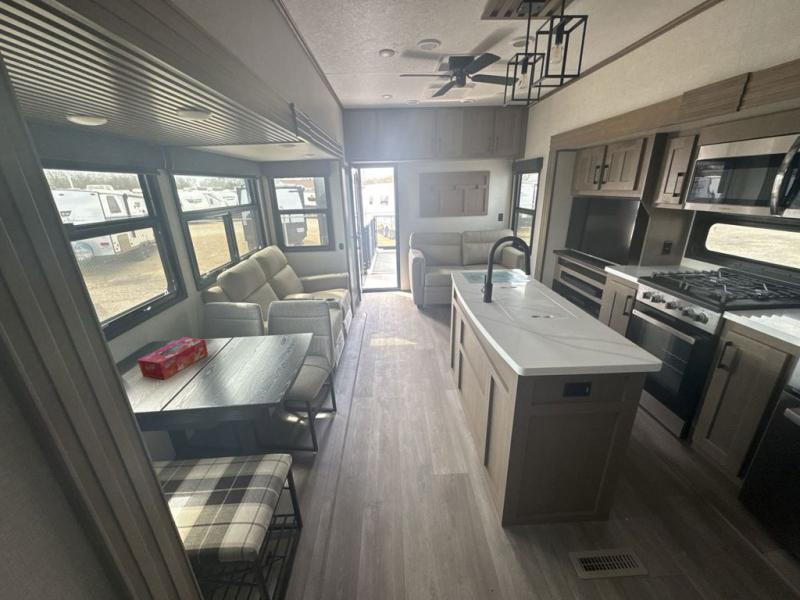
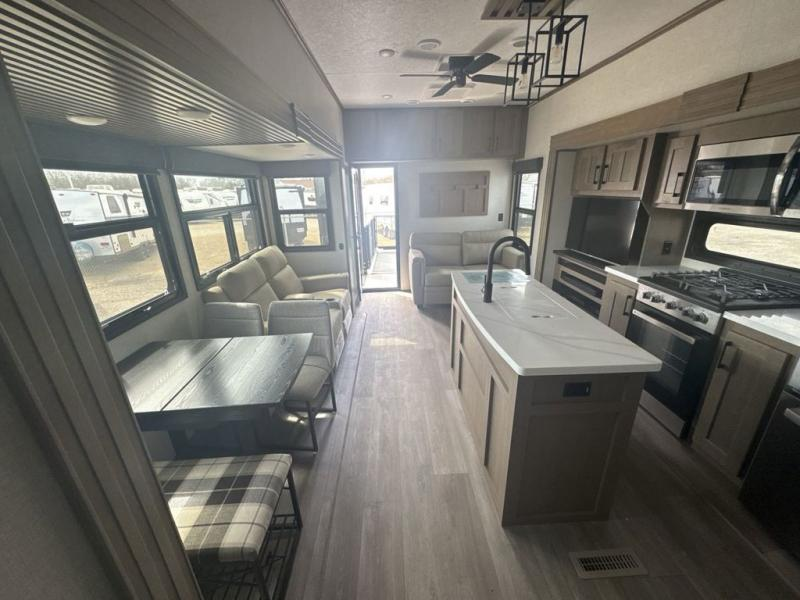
- tissue box [137,336,209,380]
